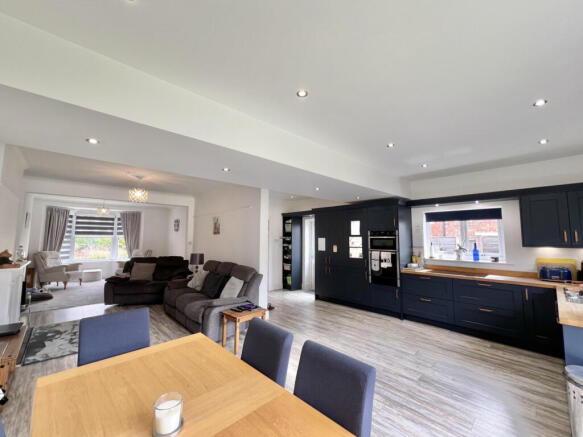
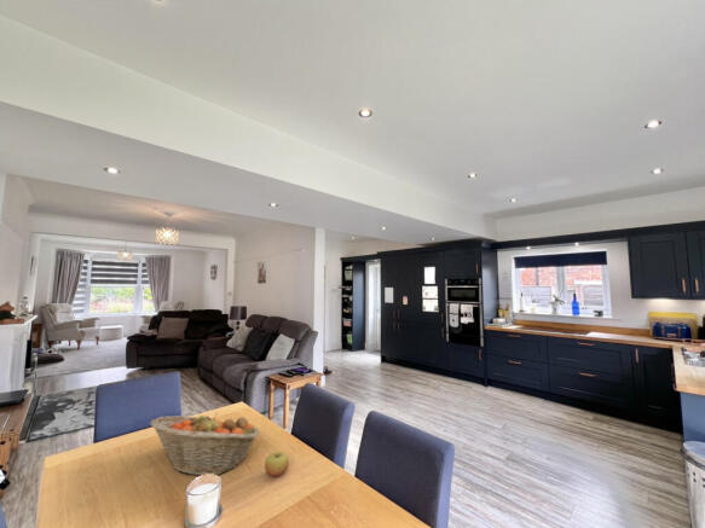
+ fruit basket [149,411,261,477]
+ apple [264,451,289,478]
